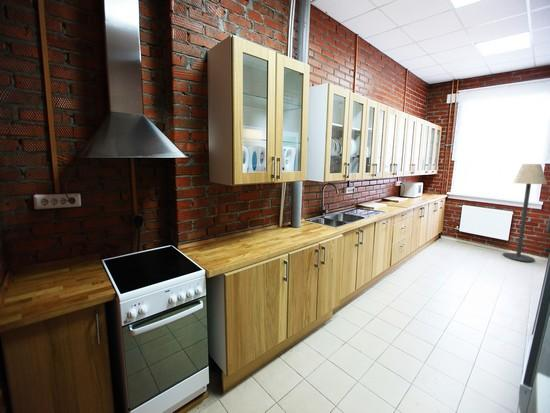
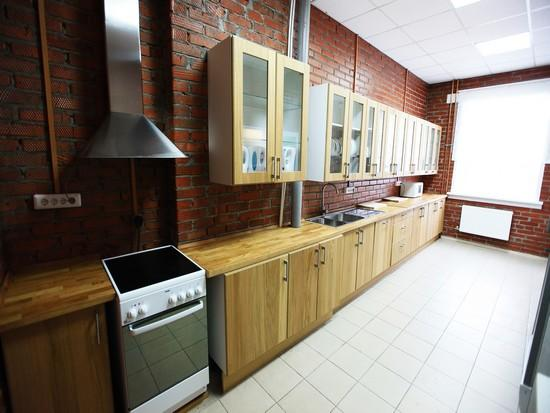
- floor lamp [502,163,548,263]
